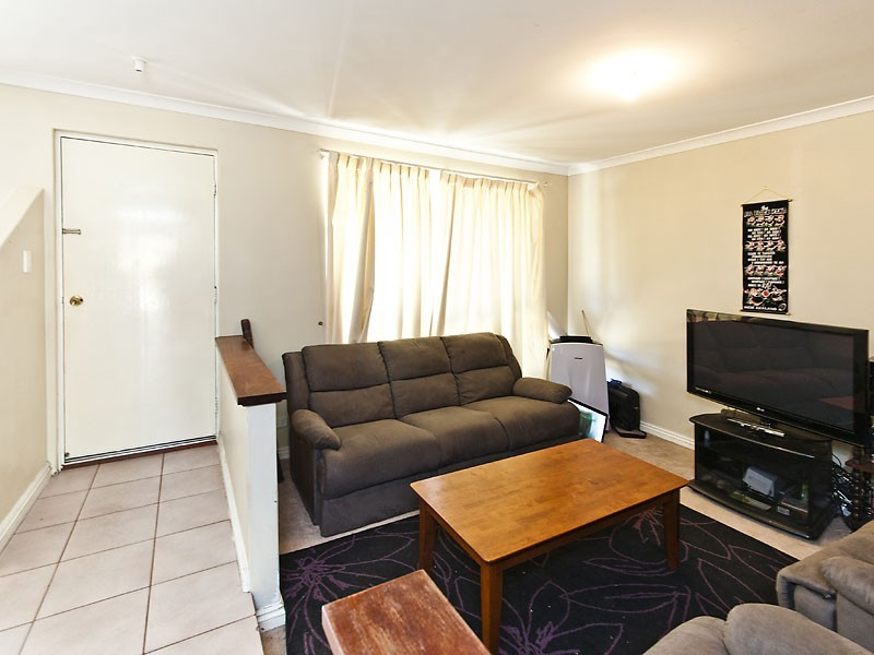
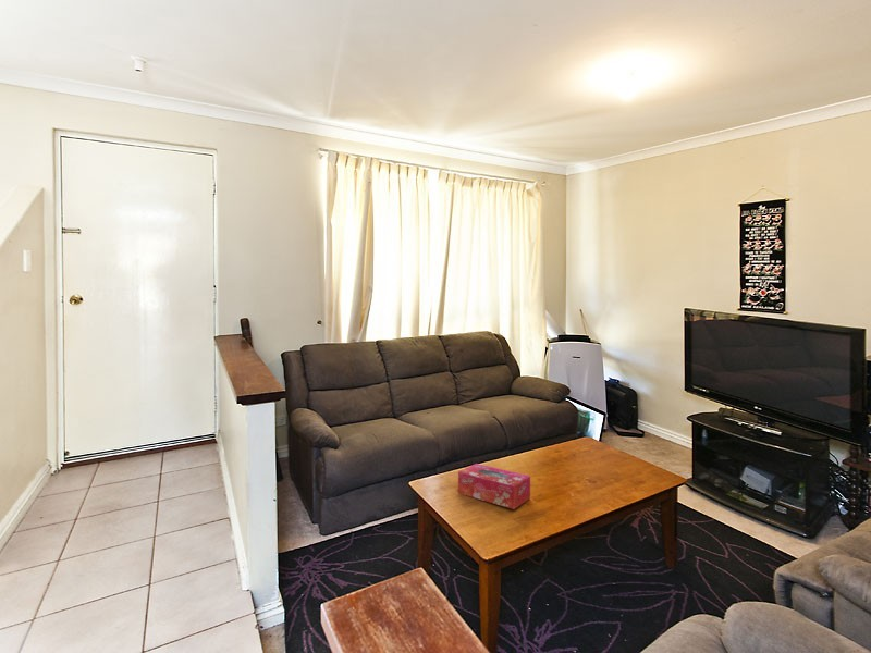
+ tissue box [457,463,531,510]
